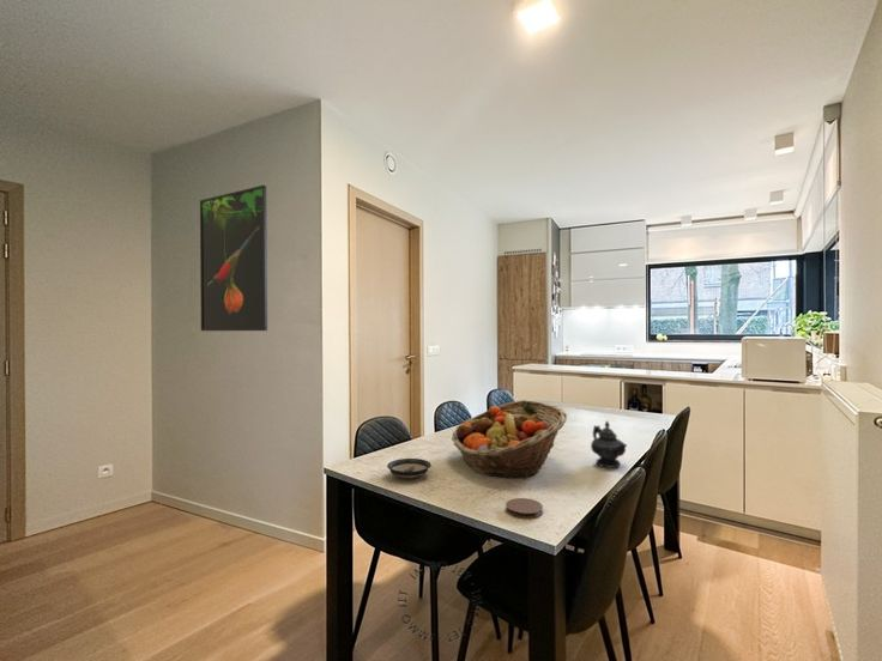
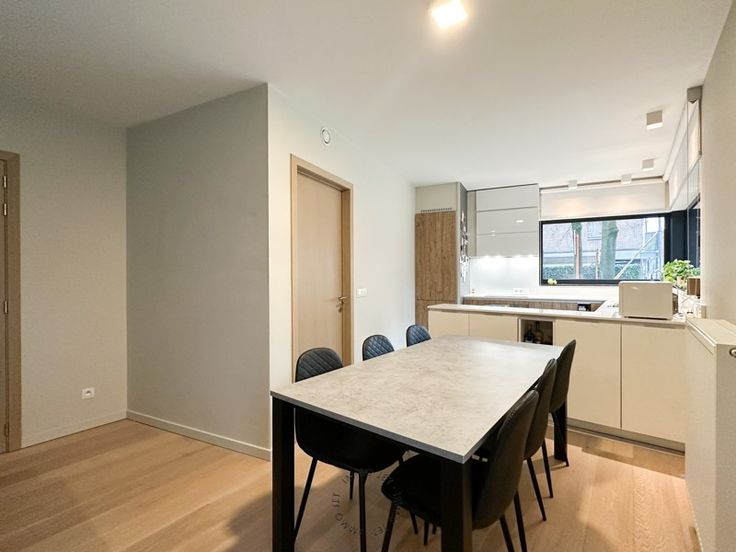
- coaster [505,497,544,520]
- fruit basket [451,399,568,480]
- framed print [199,184,268,332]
- teapot [590,419,628,469]
- saucer [386,457,433,480]
